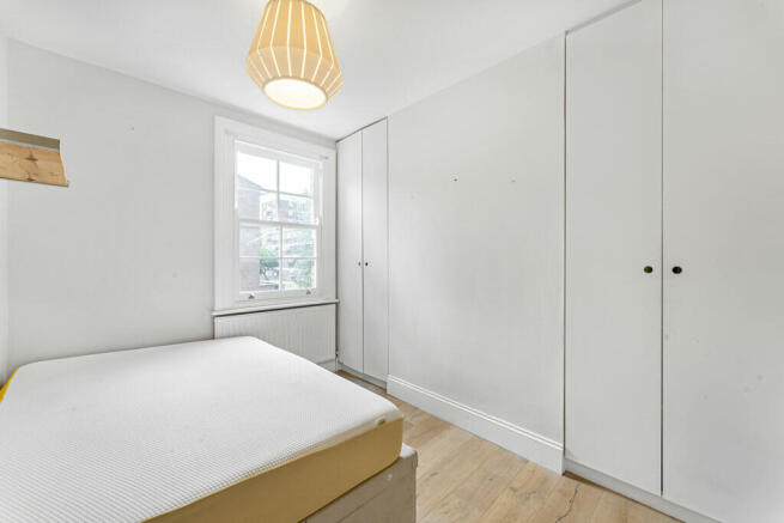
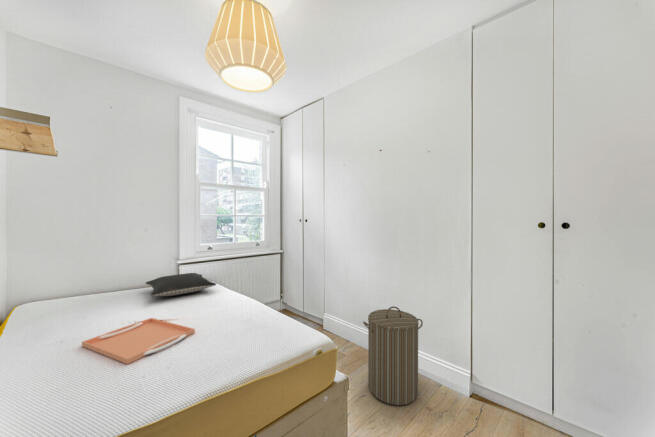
+ laundry hamper [362,305,424,406]
+ serving tray [81,317,196,365]
+ pillow [145,272,217,297]
